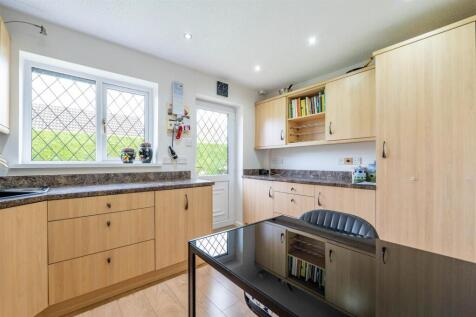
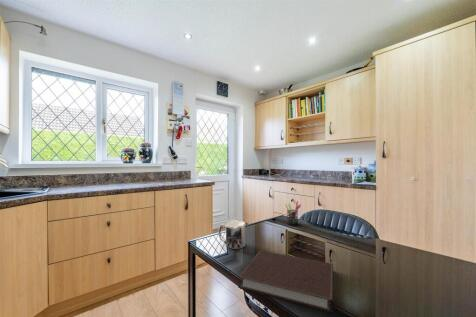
+ notebook [237,250,334,314]
+ mug [217,219,246,250]
+ pen holder [284,200,302,226]
